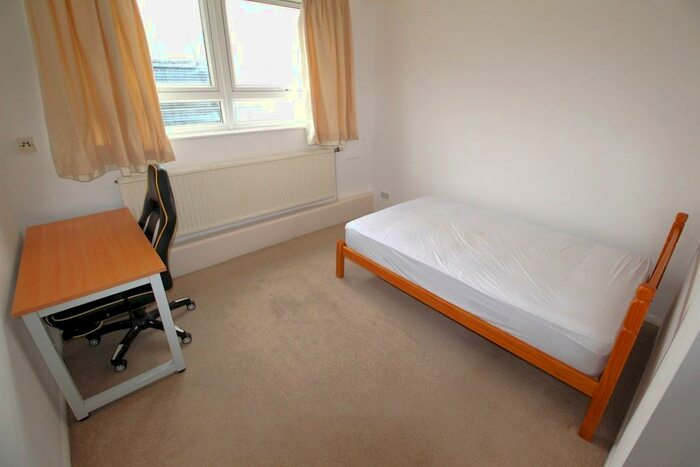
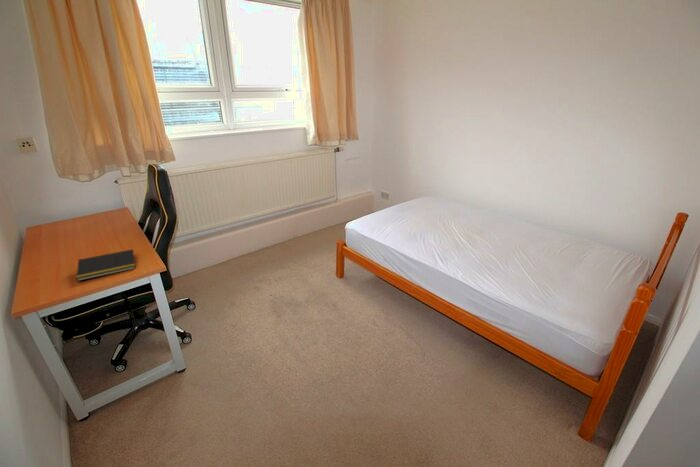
+ notepad [76,248,136,282]
